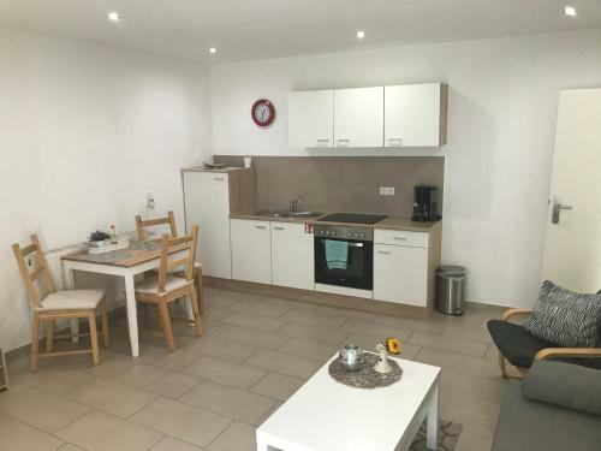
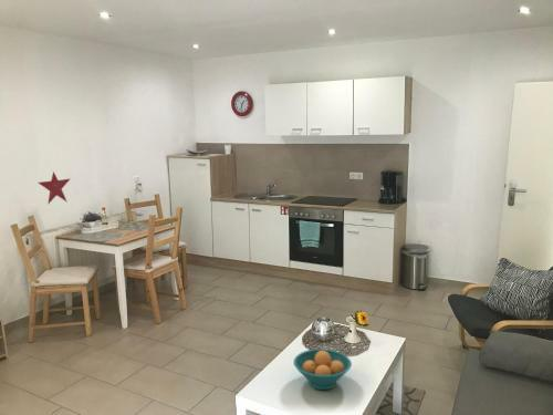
+ fruit bowl [293,347,353,391]
+ decorative star [38,170,72,206]
